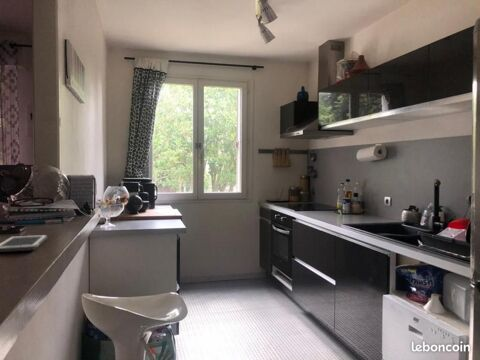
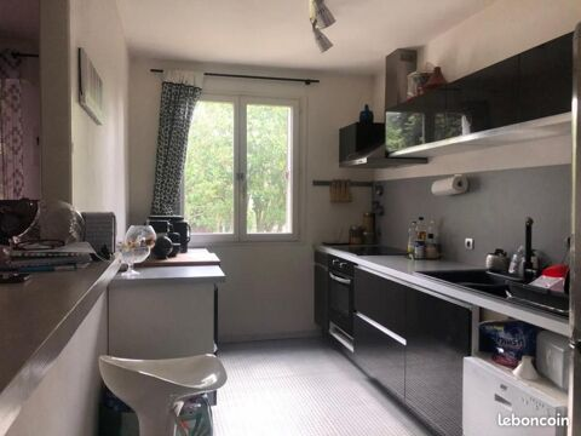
- cell phone [0,234,48,253]
